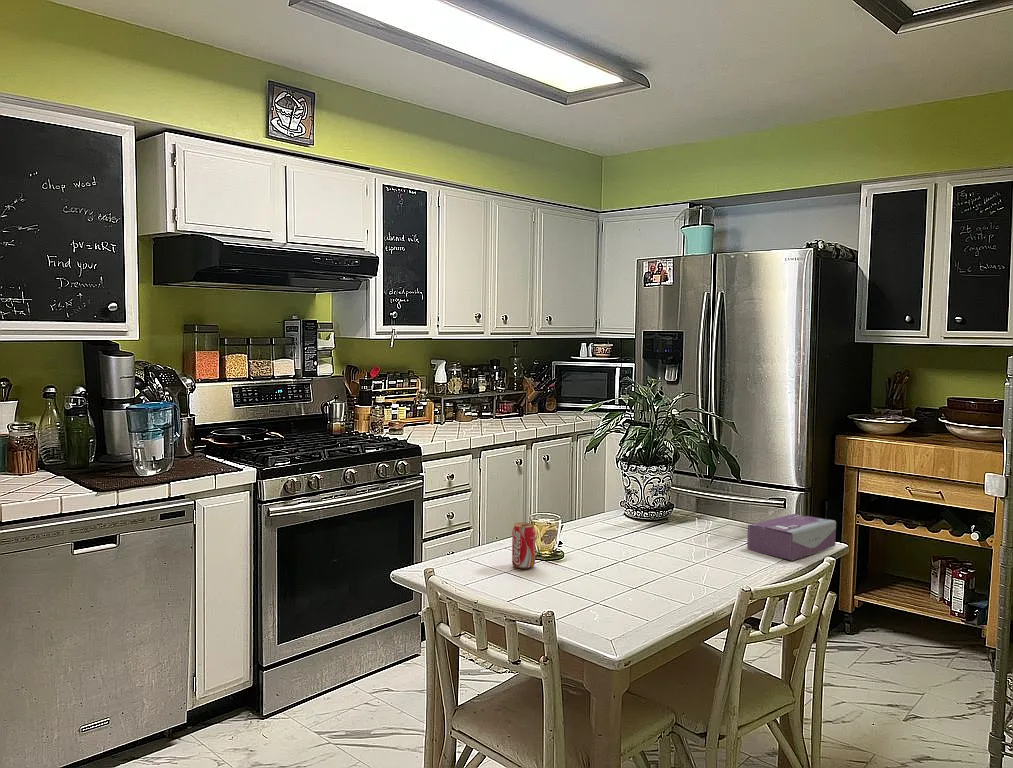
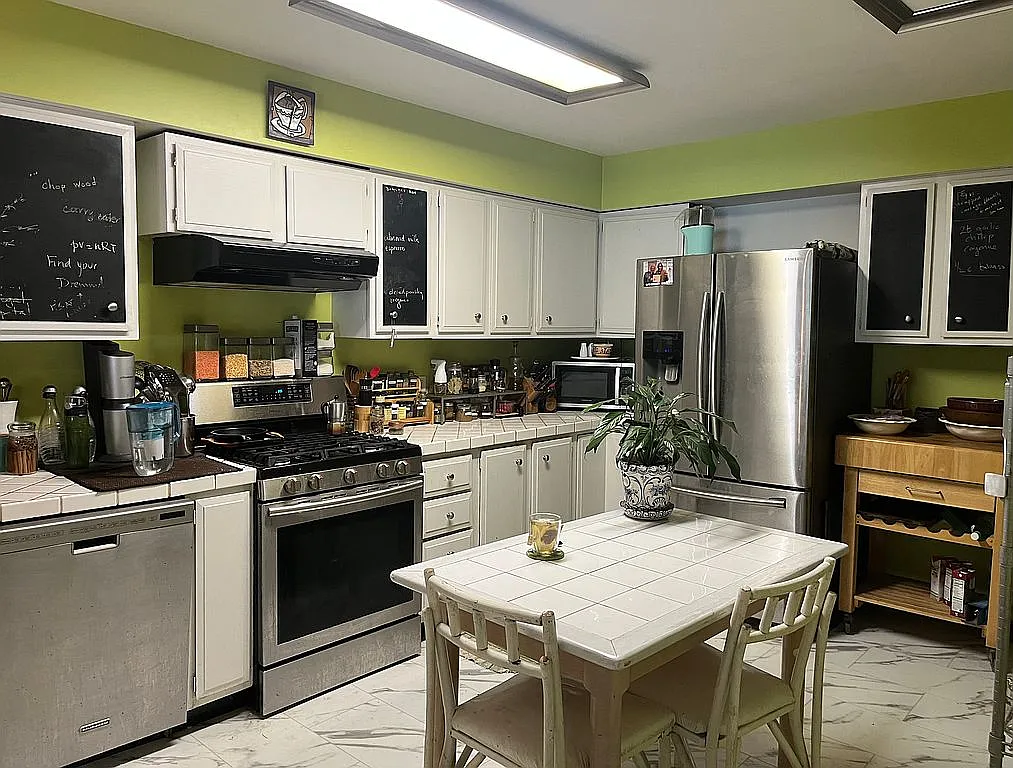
- beverage can [511,522,537,570]
- tissue box [746,513,837,561]
